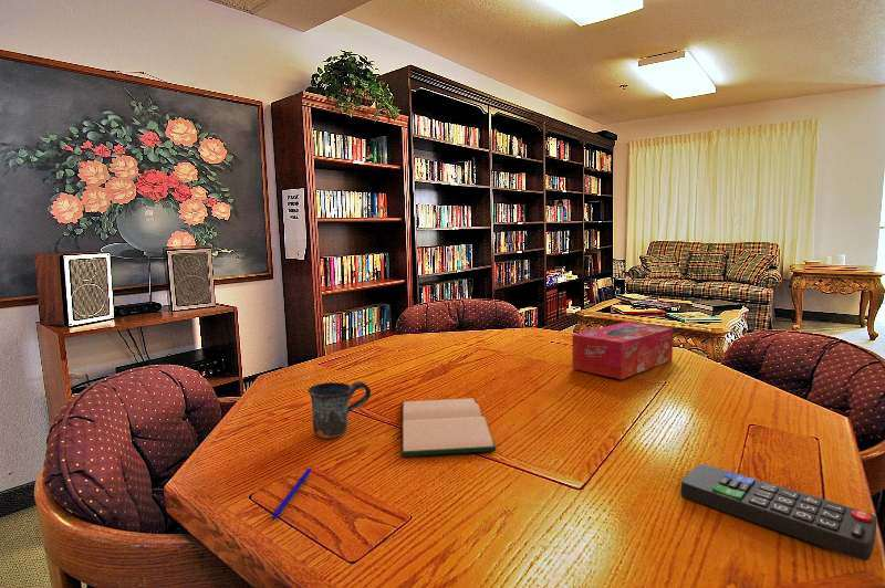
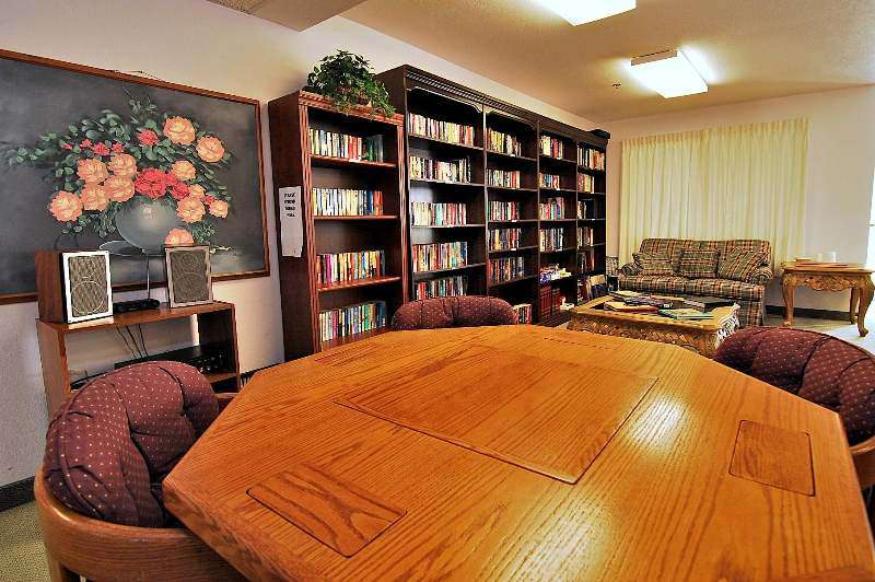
- remote control [680,463,878,561]
- hardback book [400,397,497,458]
- mug [308,380,372,440]
- pen [271,468,313,521]
- tissue box [571,321,674,380]
